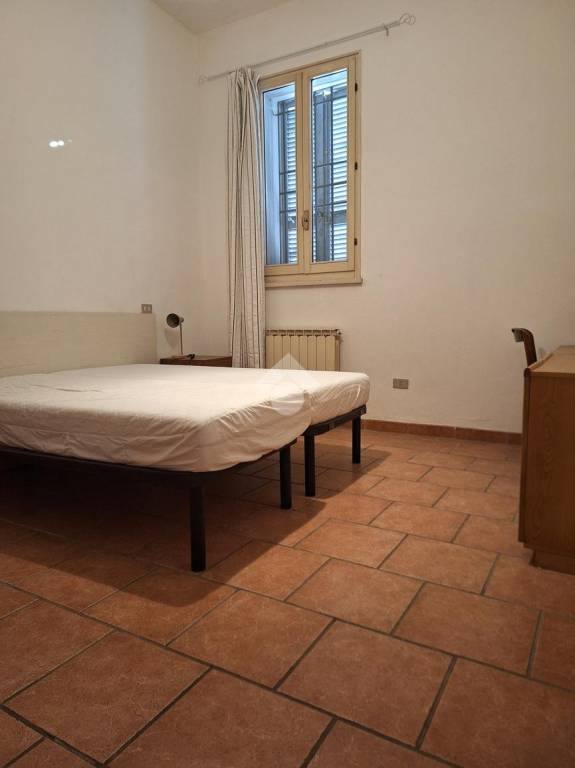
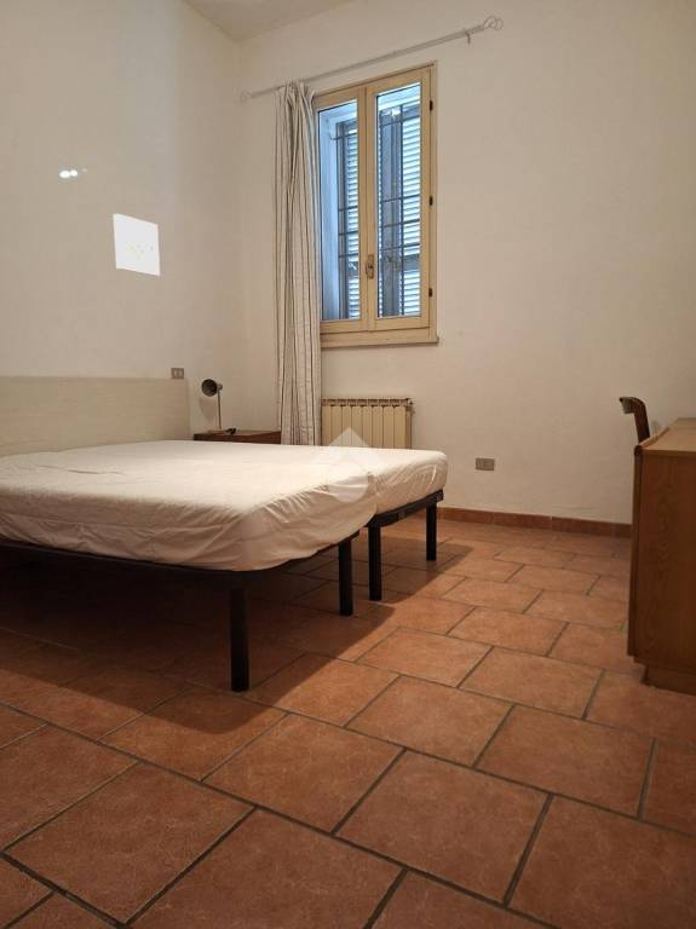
+ wall art [113,213,161,277]
